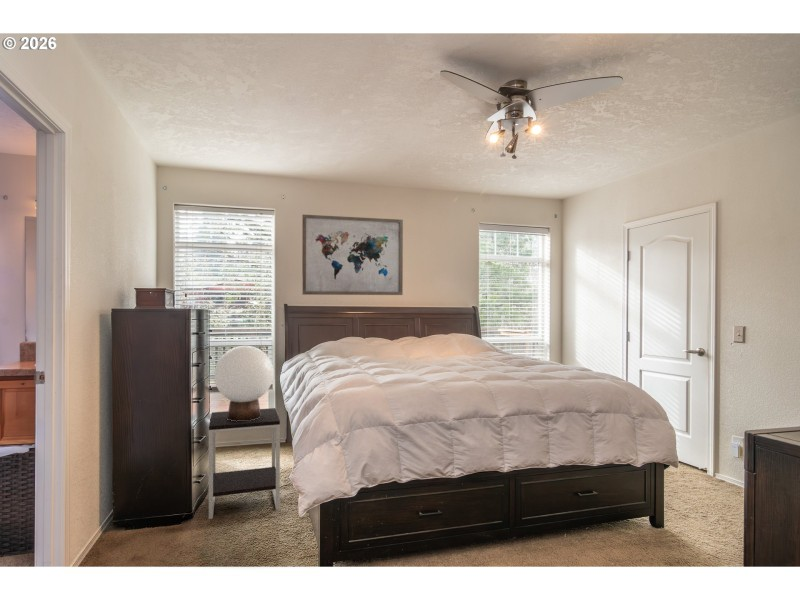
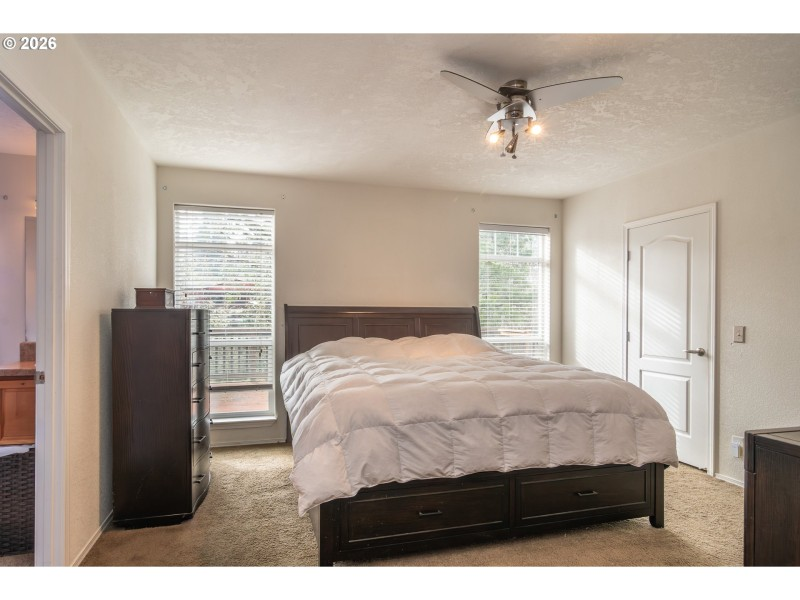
- table lamp [213,345,275,422]
- wall art [301,214,404,296]
- side table [208,407,281,520]
